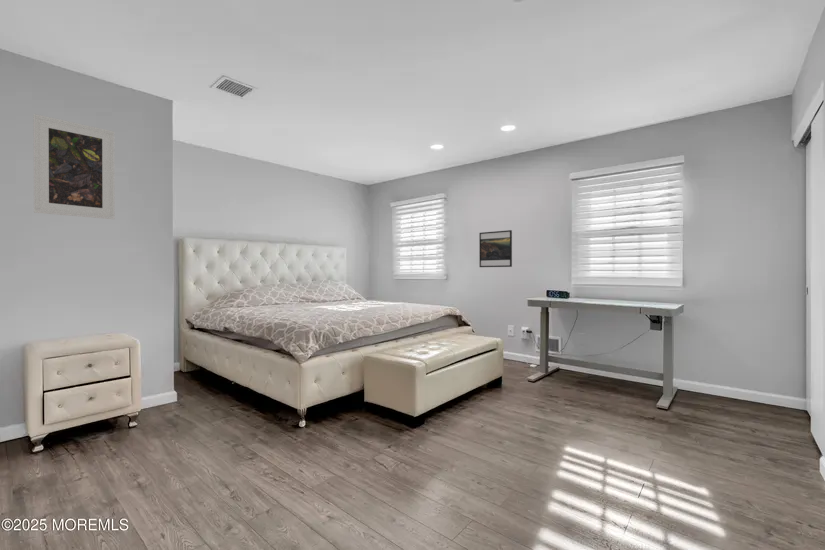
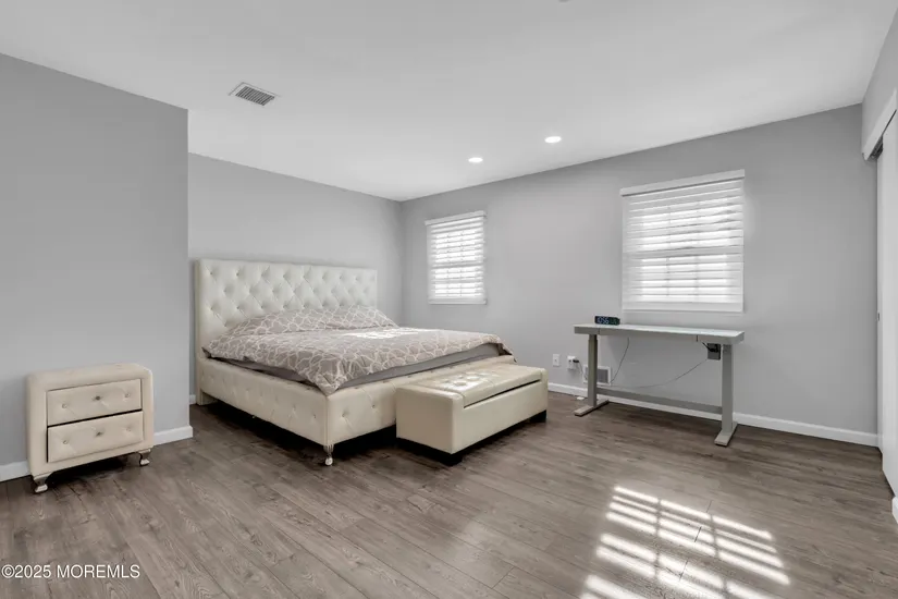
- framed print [32,113,116,220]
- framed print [478,229,513,268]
